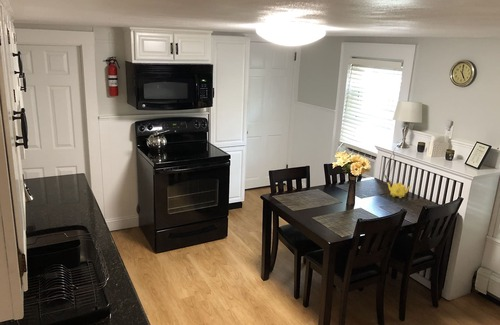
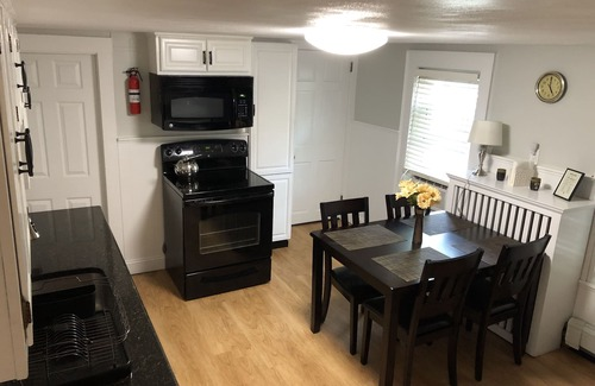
- teapot [386,181,413,199]
